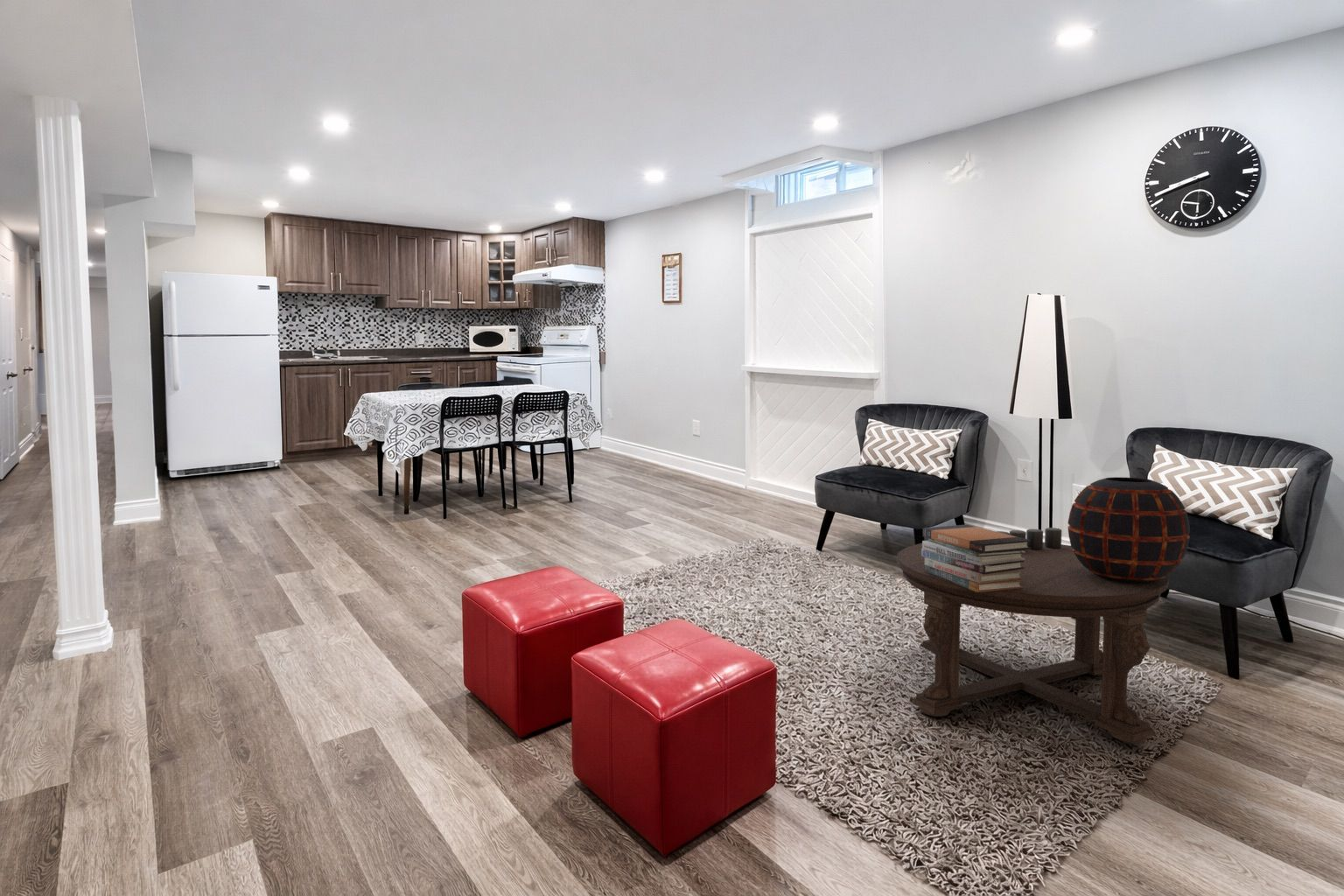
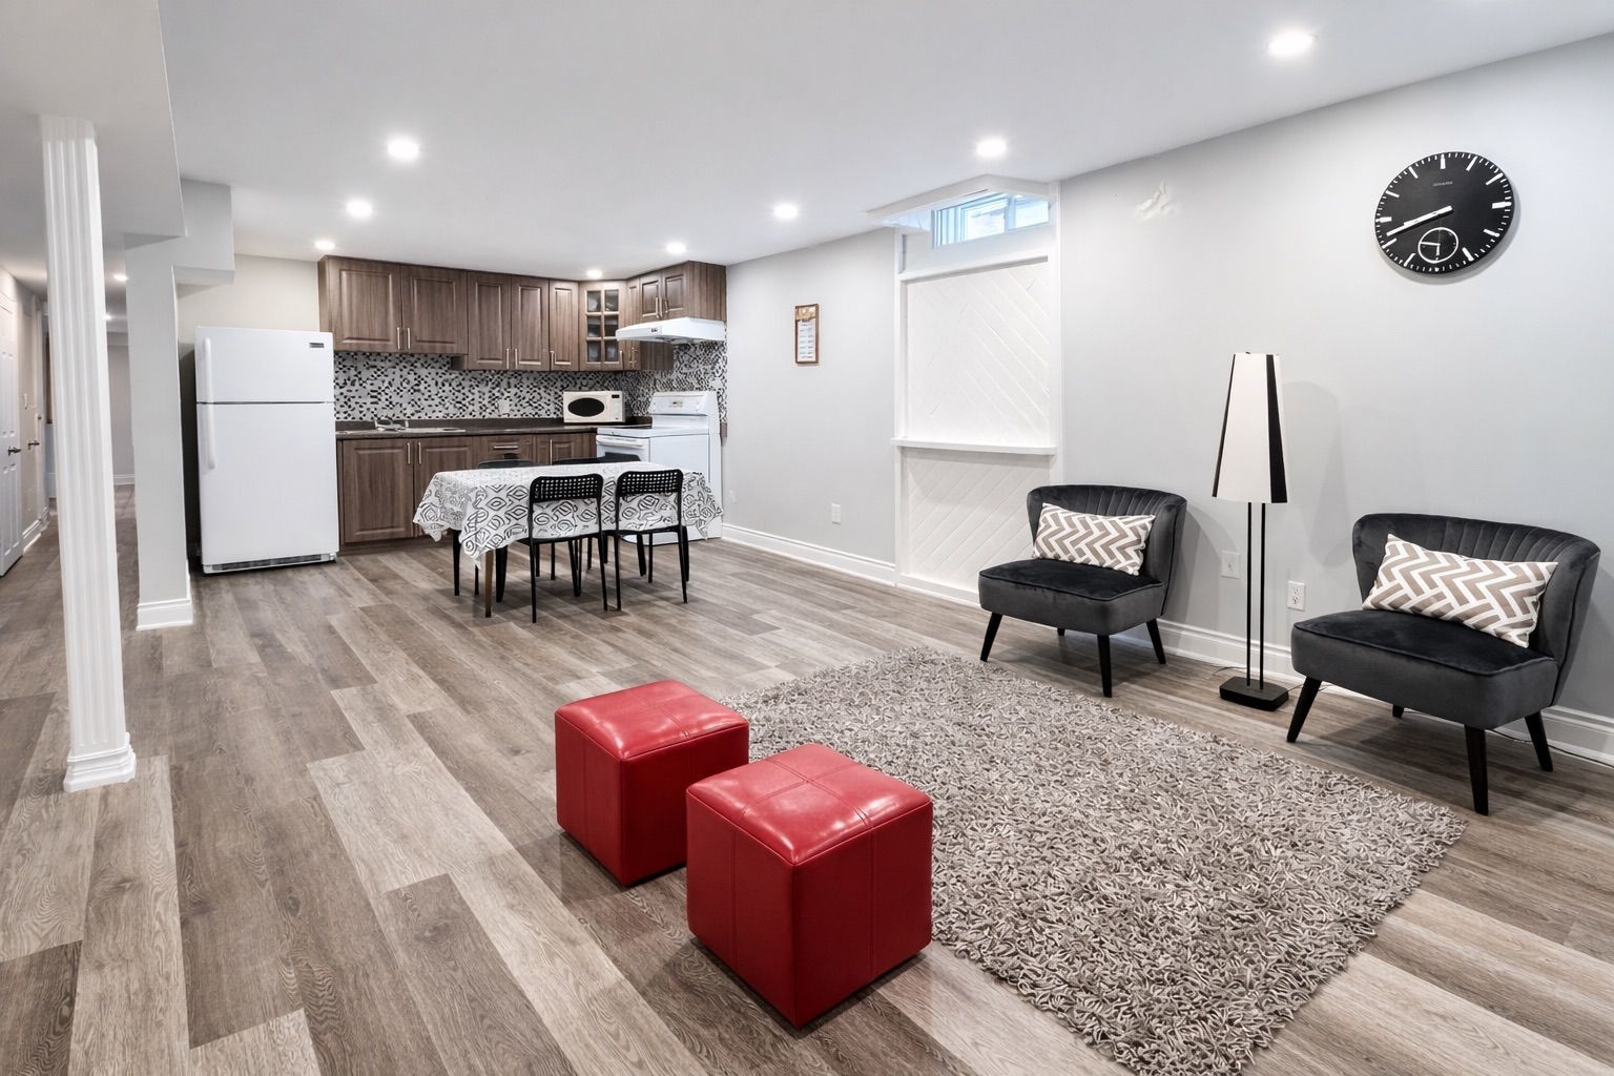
- book stack [921,524,1032,592]
- decorative vase [1067,476,1191,583]
- coffee table [896,542,1170,745]
- candle [996,527,1062,550]
